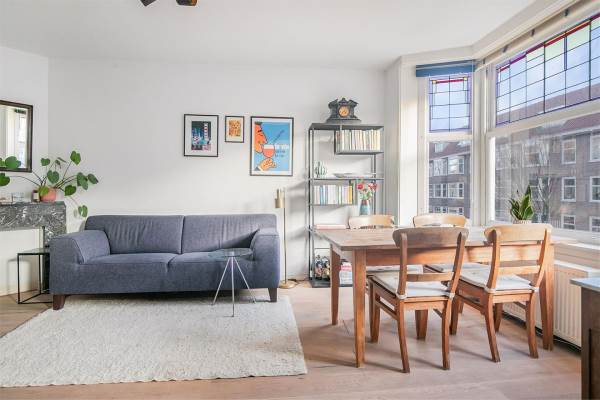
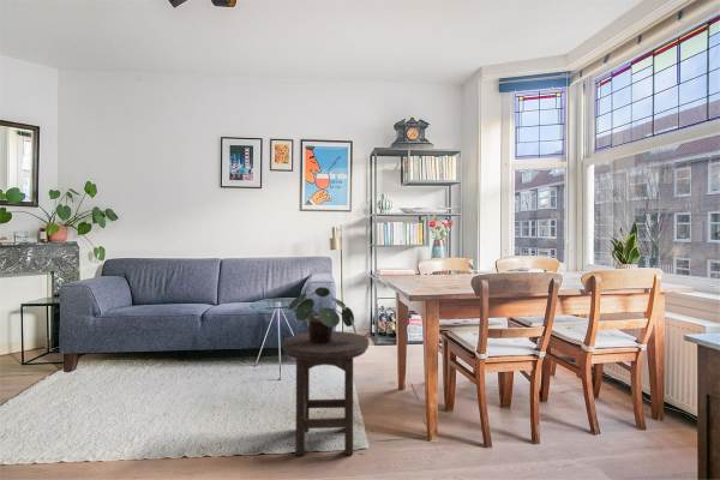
+ stool [282,330,370,456]
+ potted plant [287,286,358,344]
